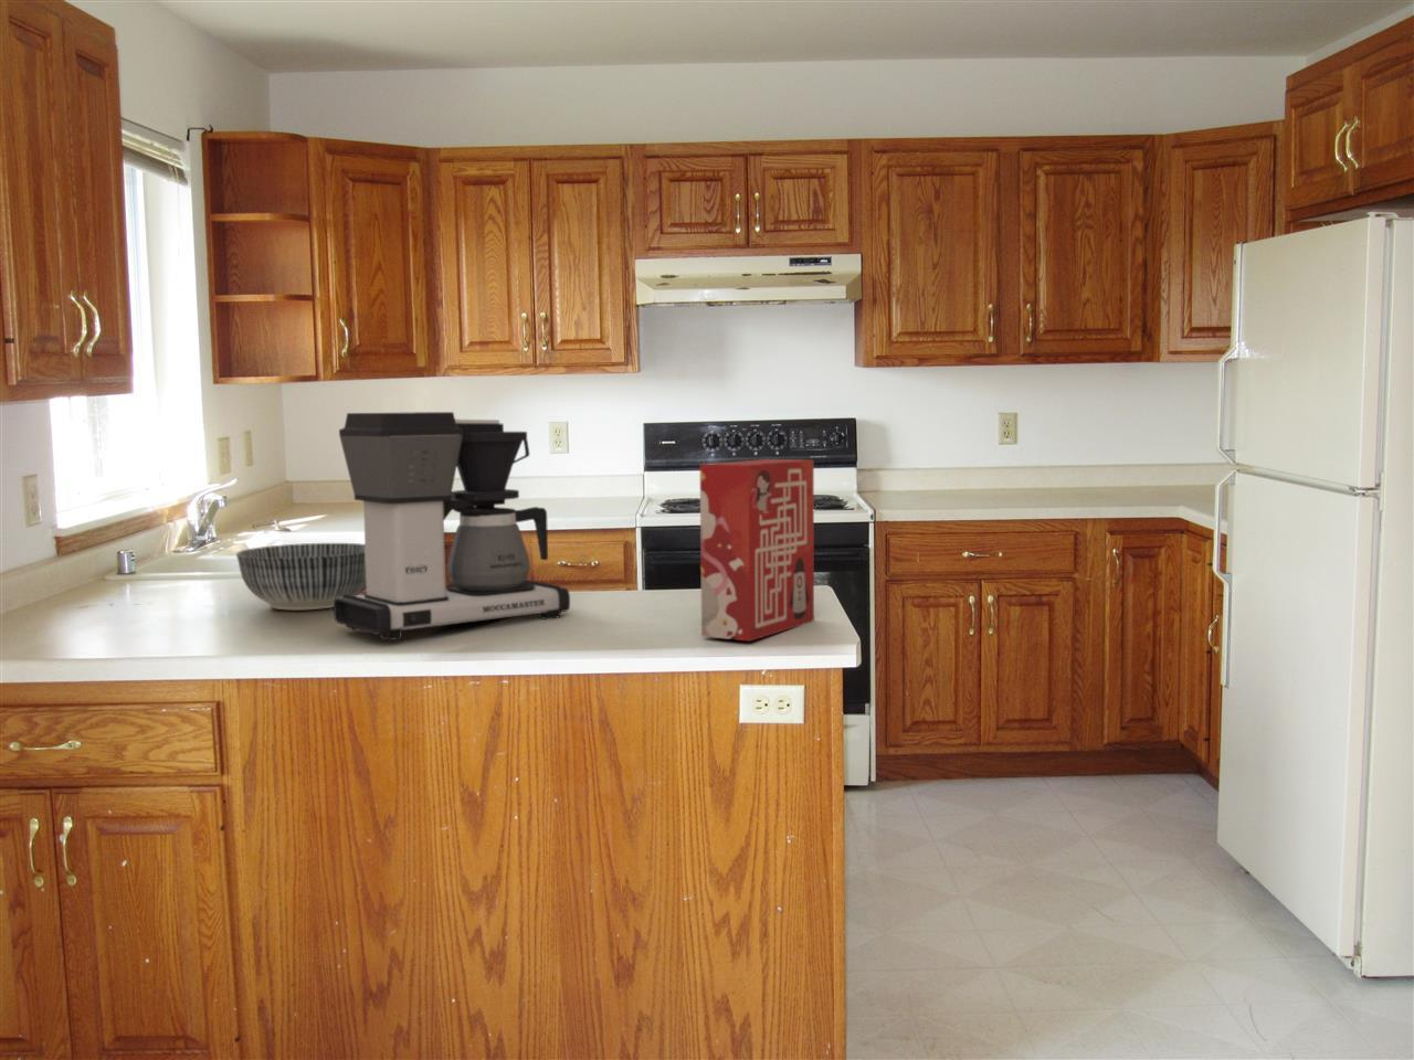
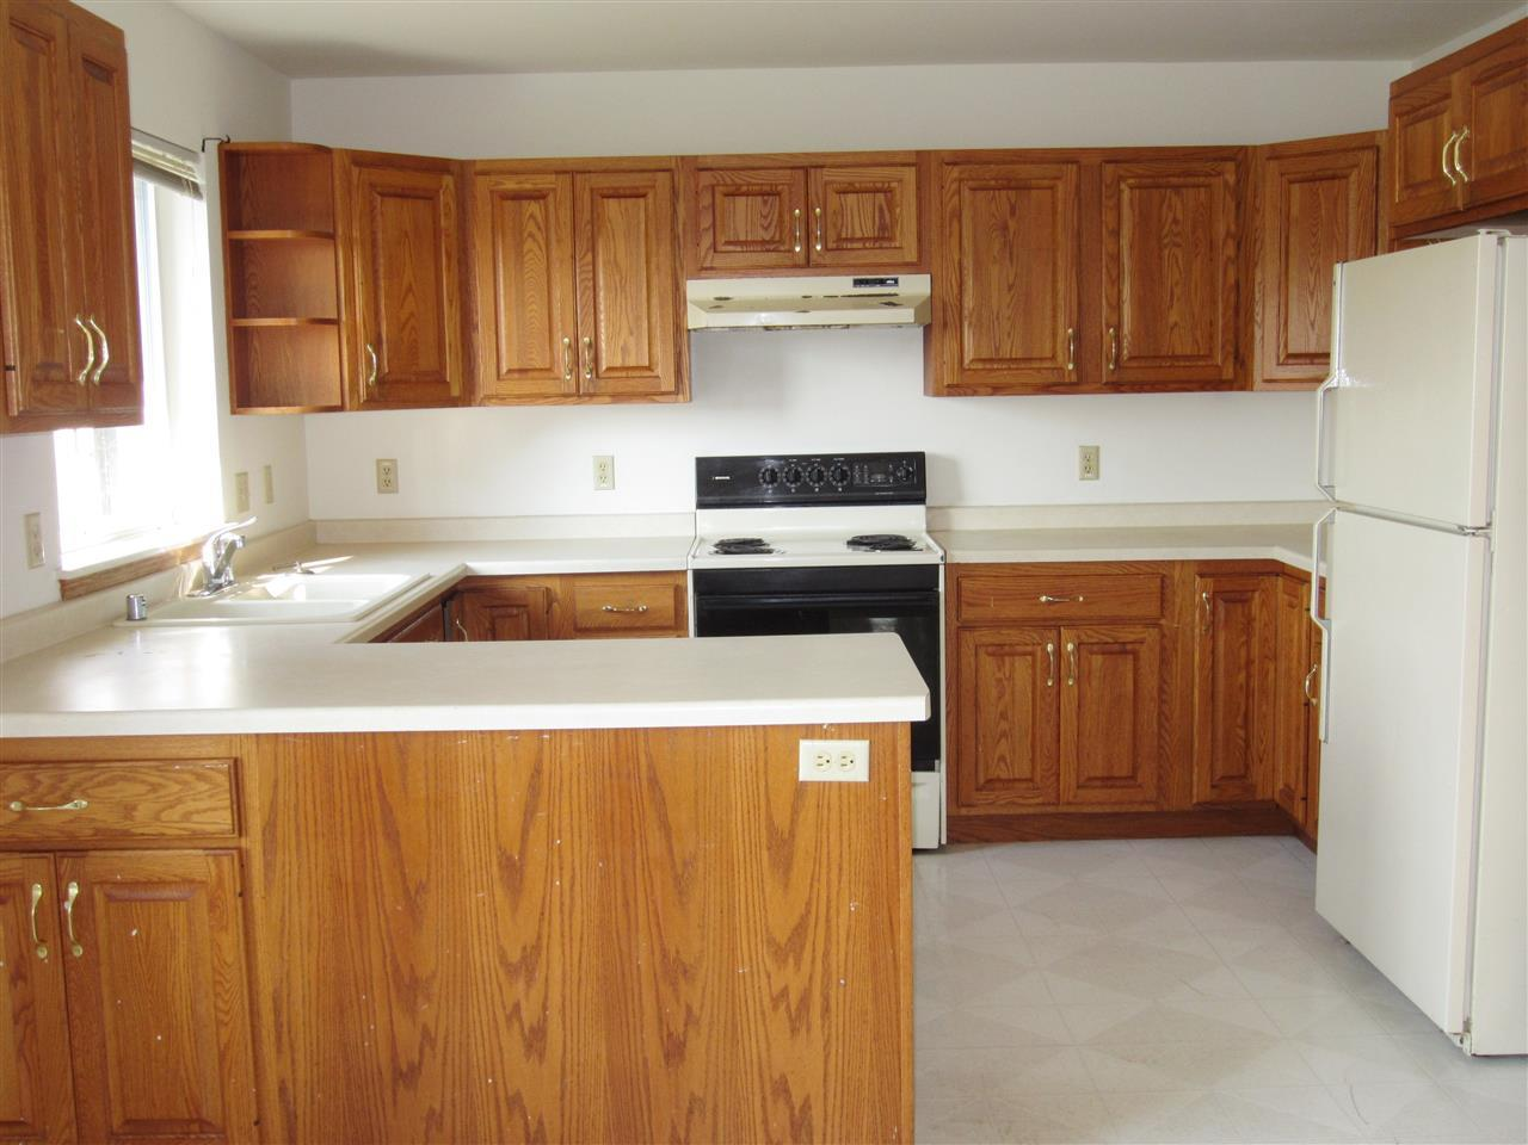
- cereal box [699,459,815,642]
- coffee maker [333,411,571,641]
- bowl [235,542,366,610]
